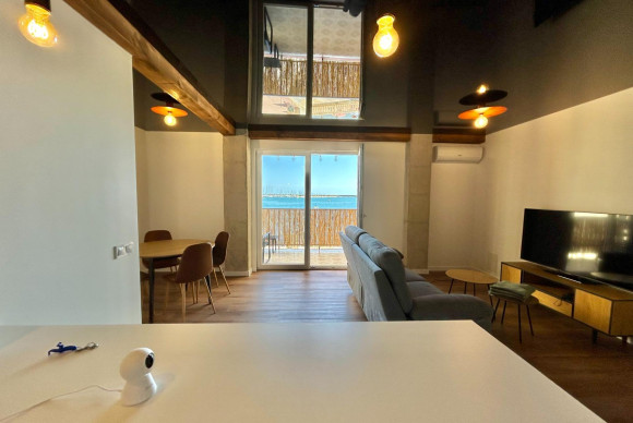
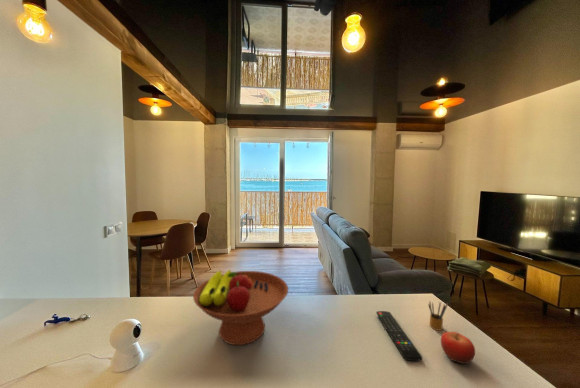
+ pencil box [427,301,449,331]
+ remote control [375,310,423,362]
+ fruit bowl [192,269,289,346]
+ fruit [440,331,476,365]
